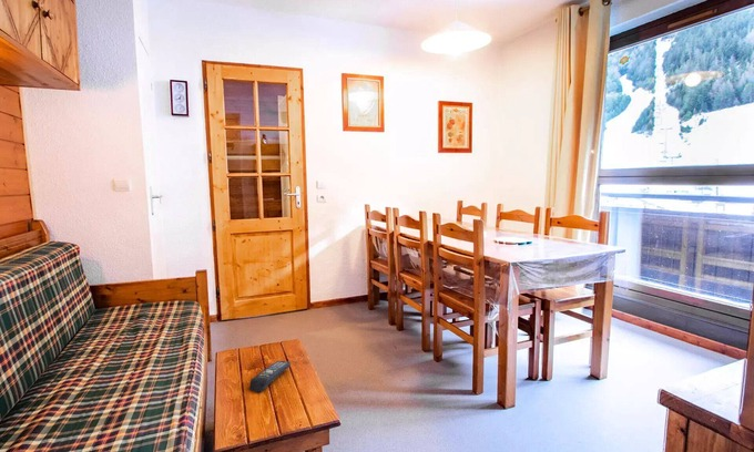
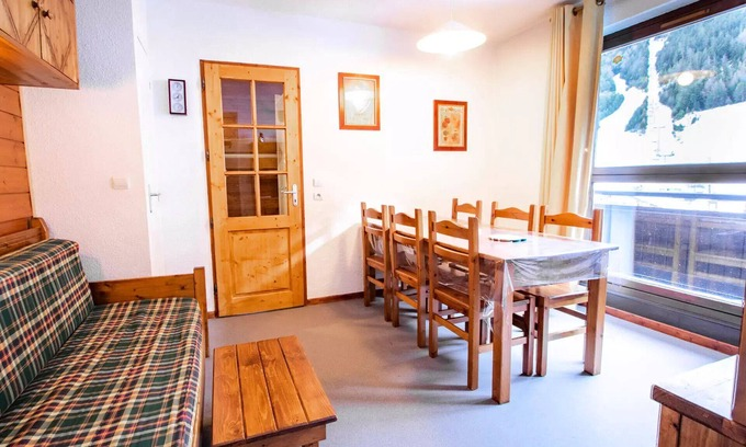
- remote control [248,360,292,393]
